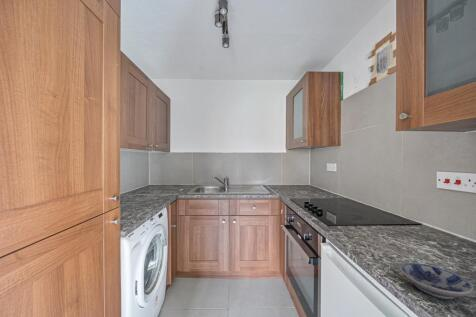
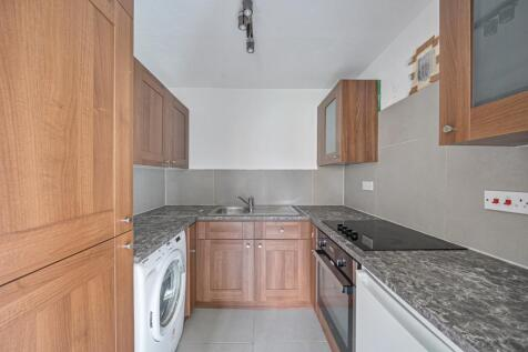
- bowl [399,262,474,300]
